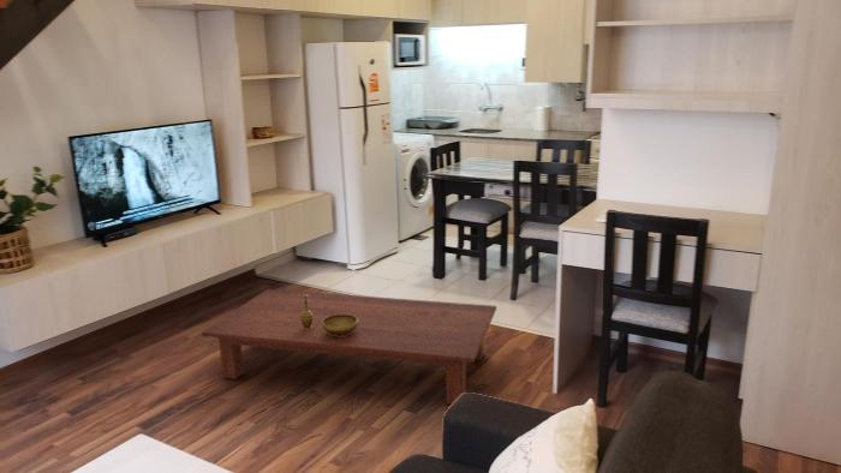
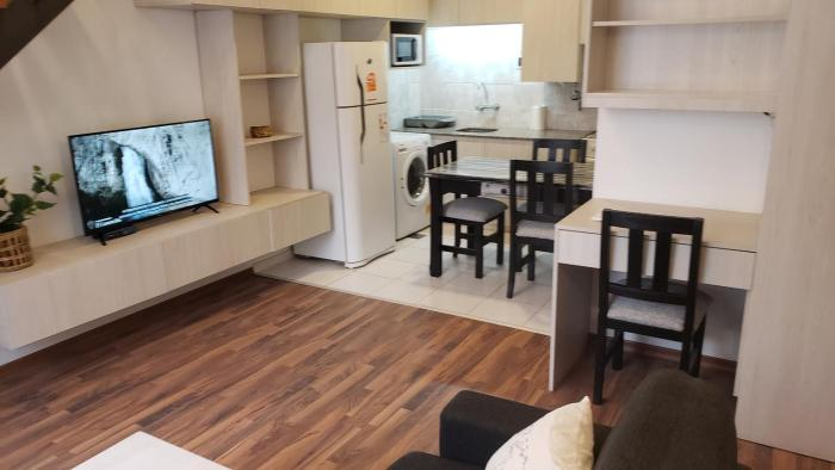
- decorative bowl [300,294,359,336]
- coffee table [201,288,497,406]
